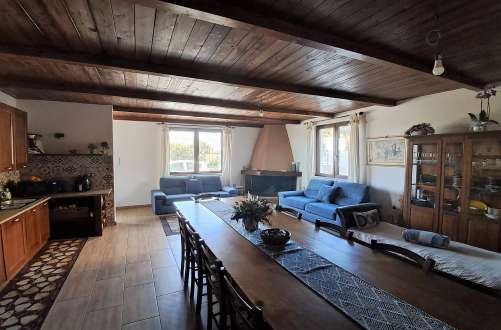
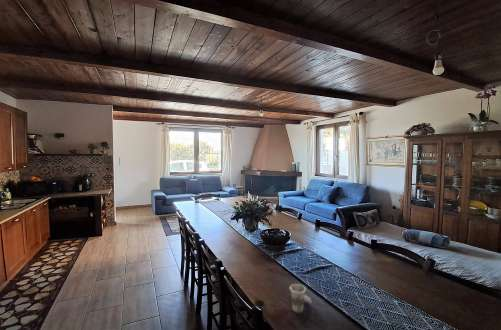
+ cup [289,283,313,313]
